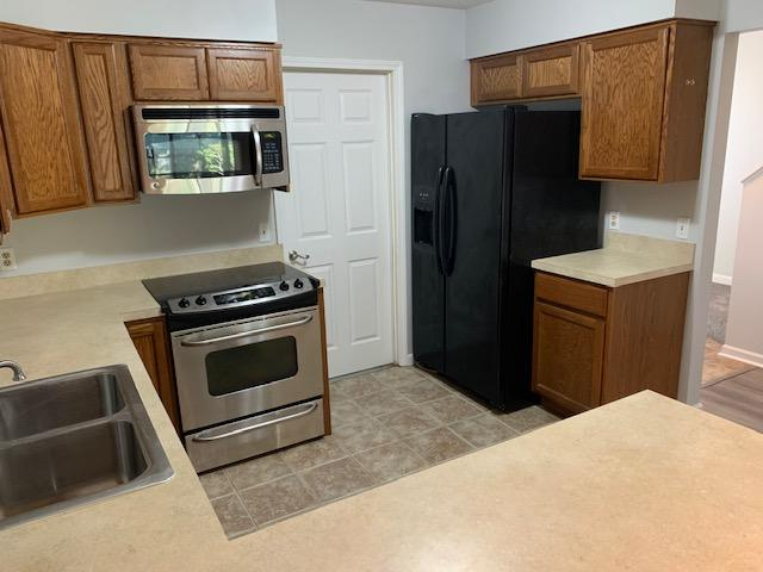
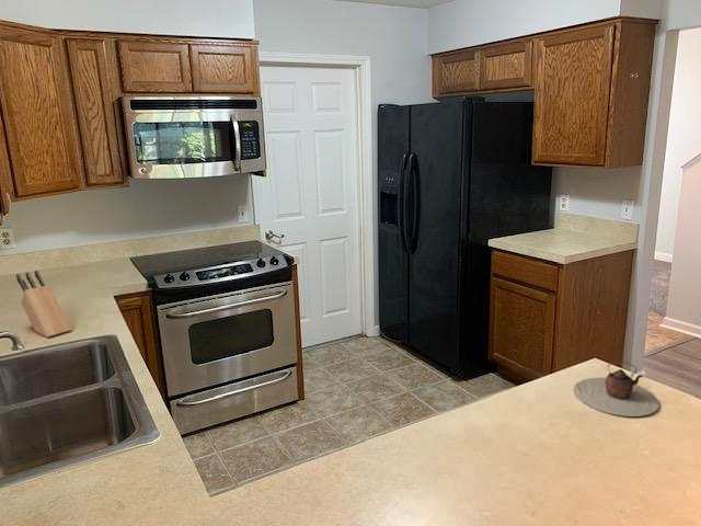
+ teapot [573,361,660,418]
+ knife block [15,270,73,339]
